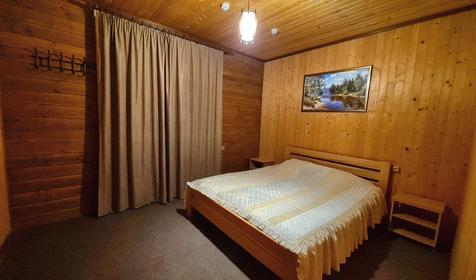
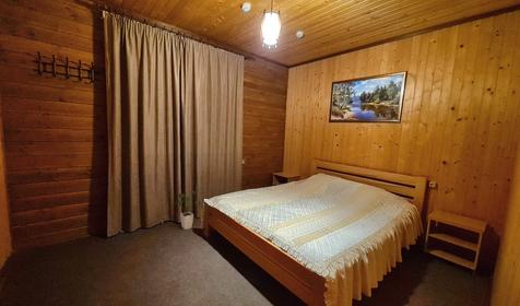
+ house plant [174,189,202,231]
